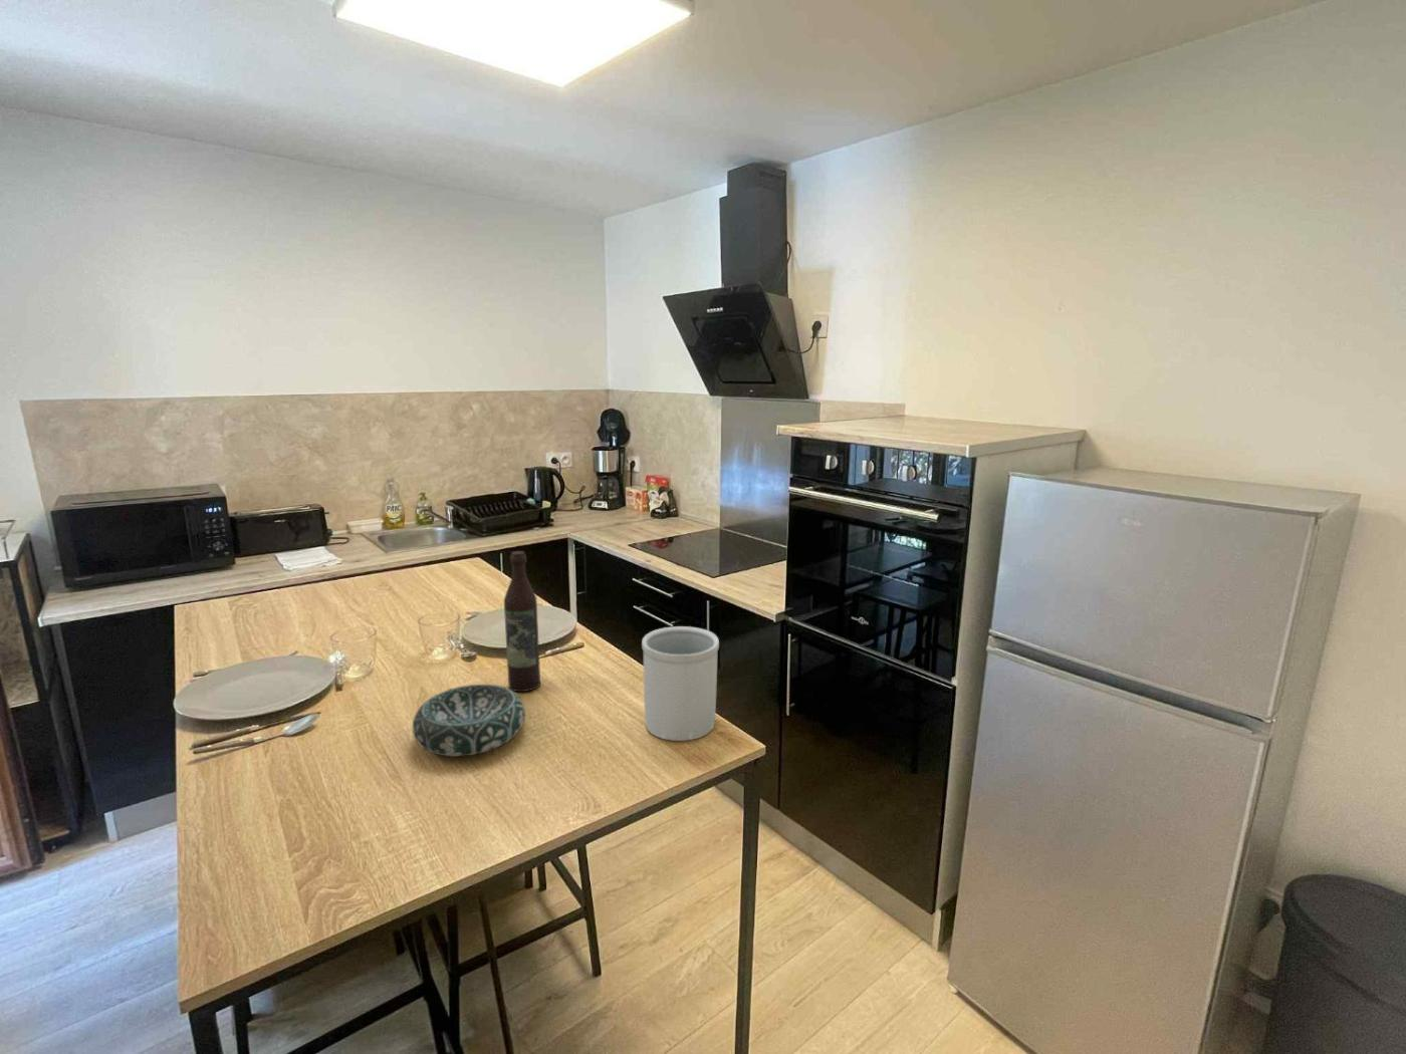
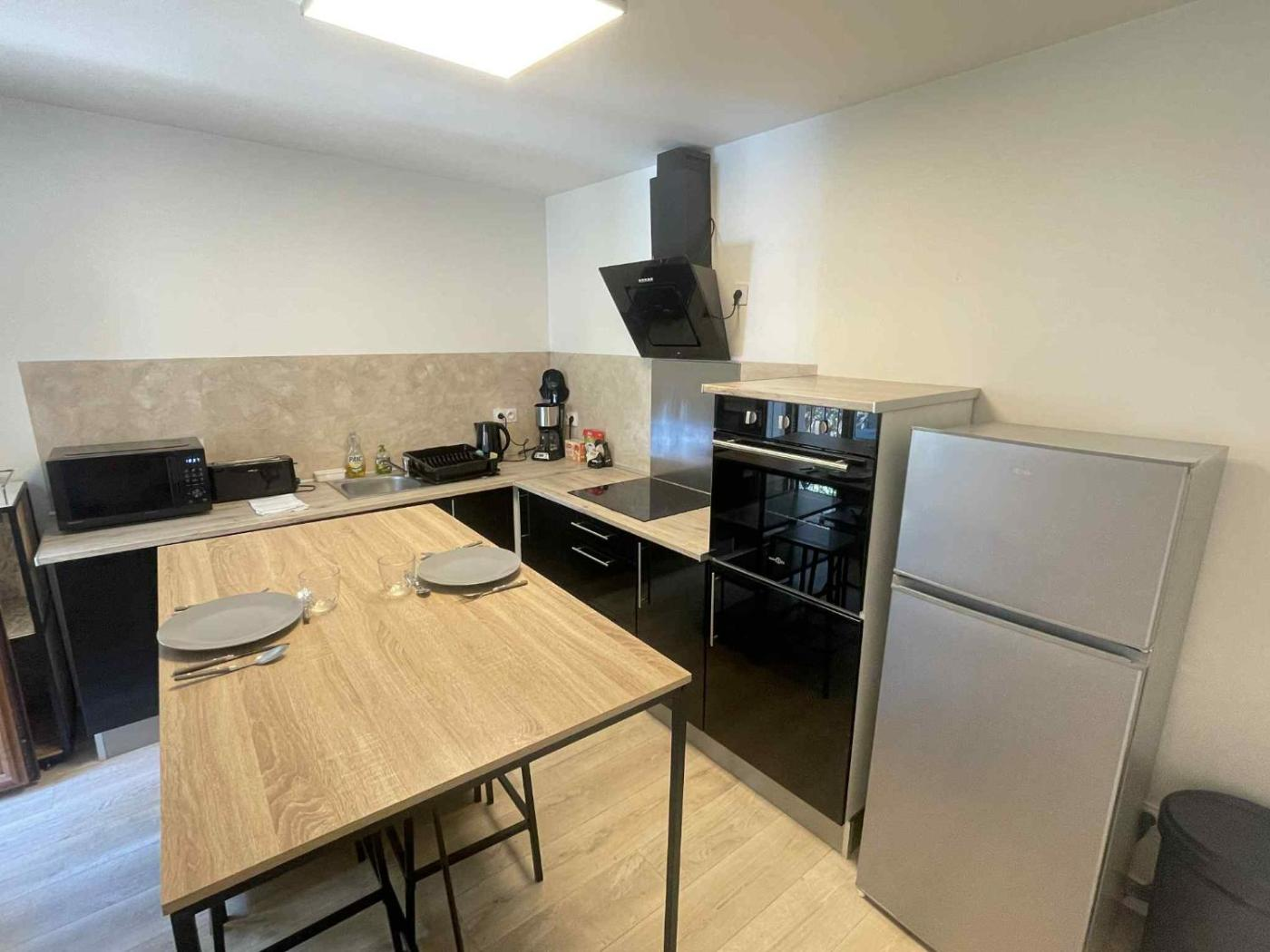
- utensil holder [641,626,720,742]
- decorative bowl [412,683,526,757]
- wine bottle [503,550,541,693]
